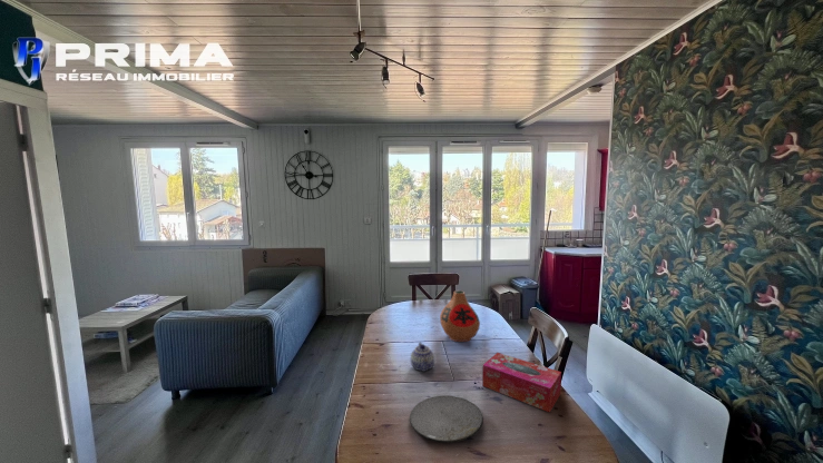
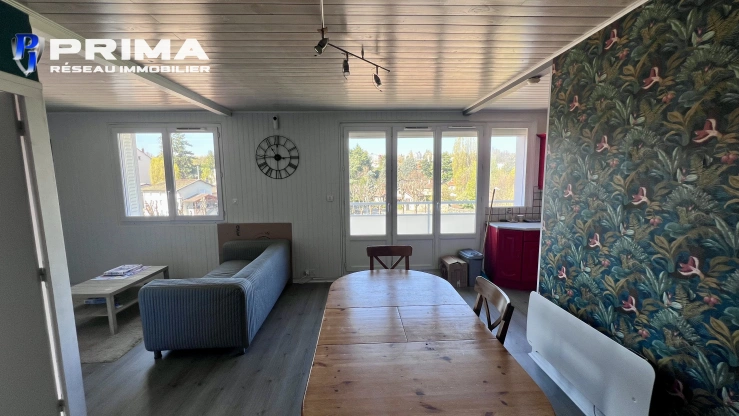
- teapot [410,342,435,373]
- vase [439,289,481,343]
- tissue box [481,352,562,414]
- plate [409,394,484,444]
